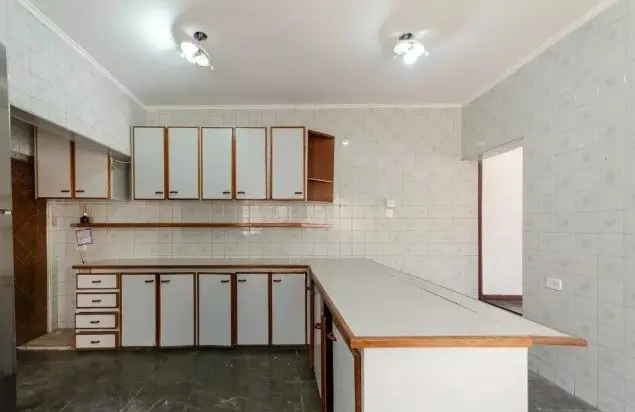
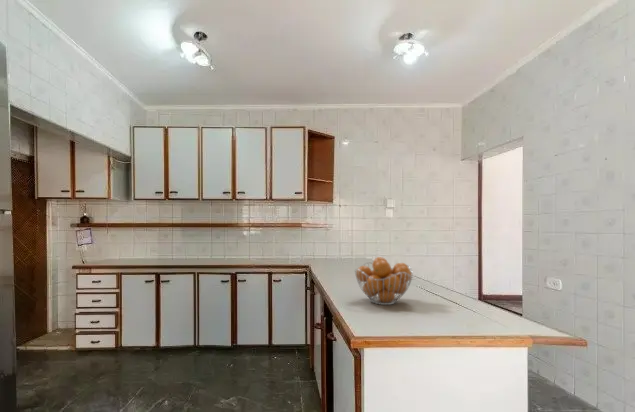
+ fruit basket [354,256,414,306]
